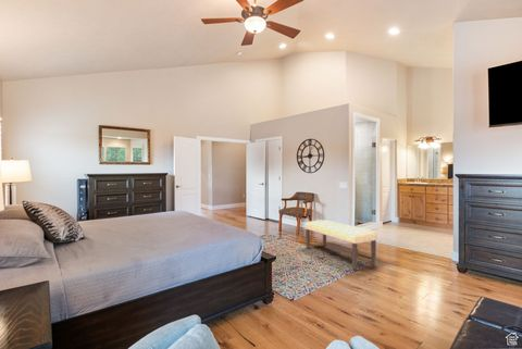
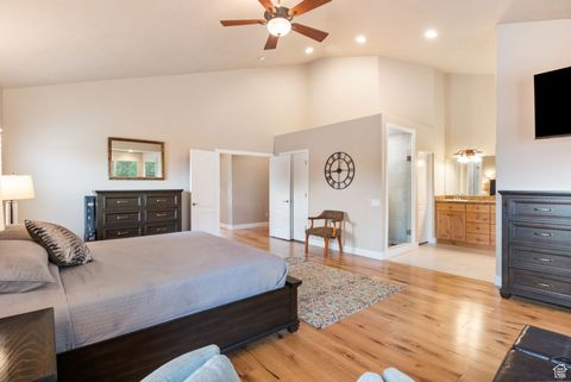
- bench [303,219,378,271]
